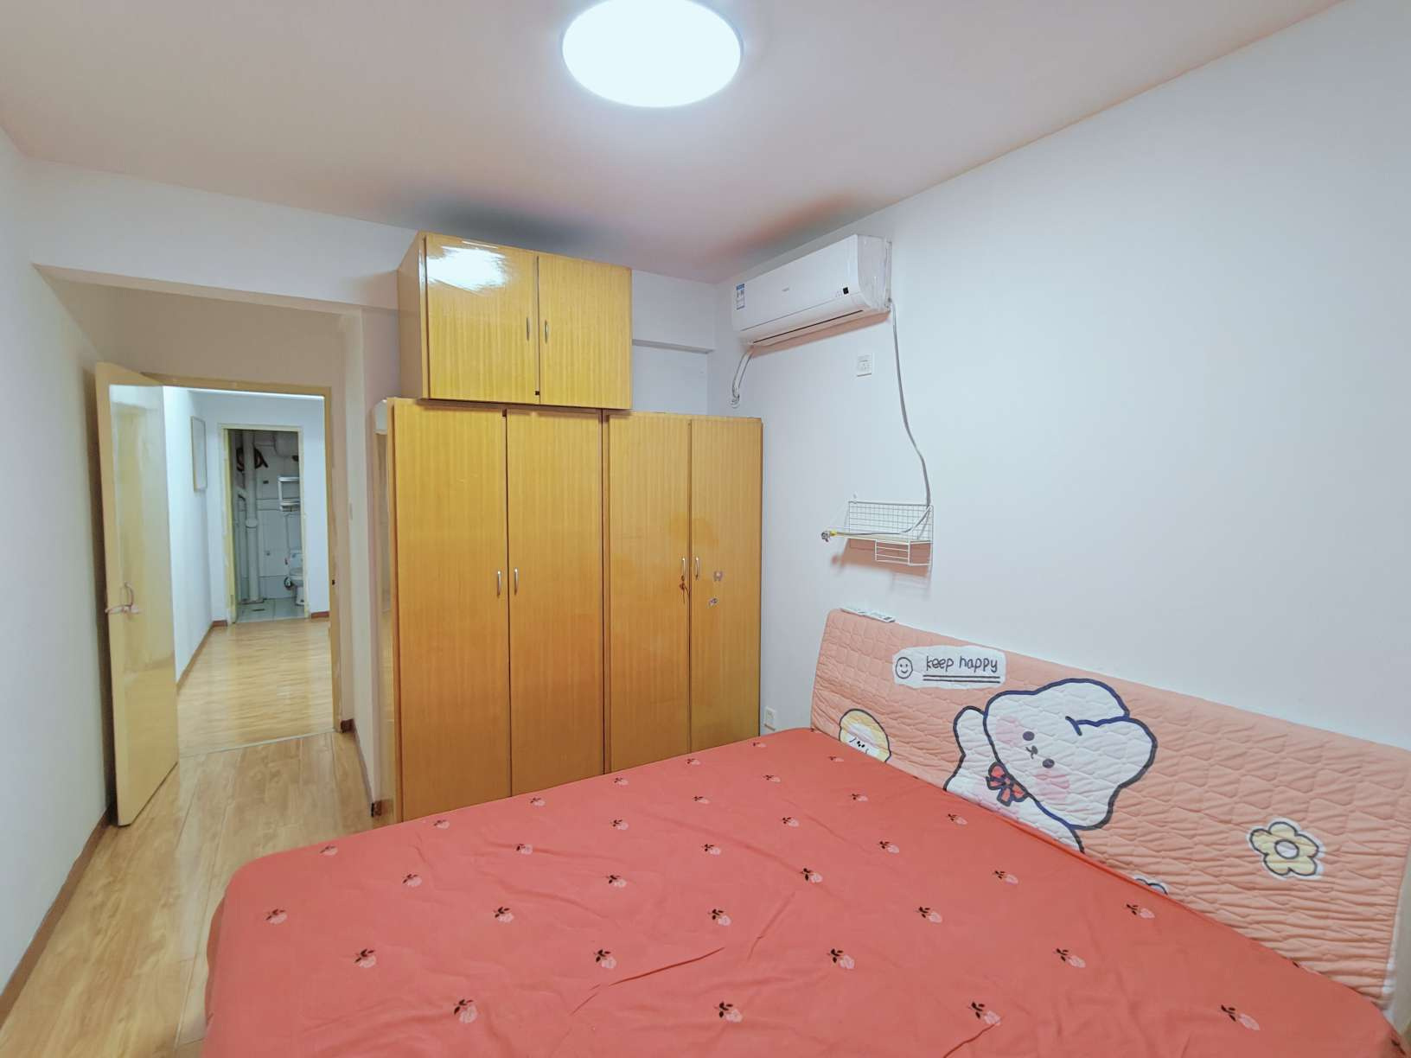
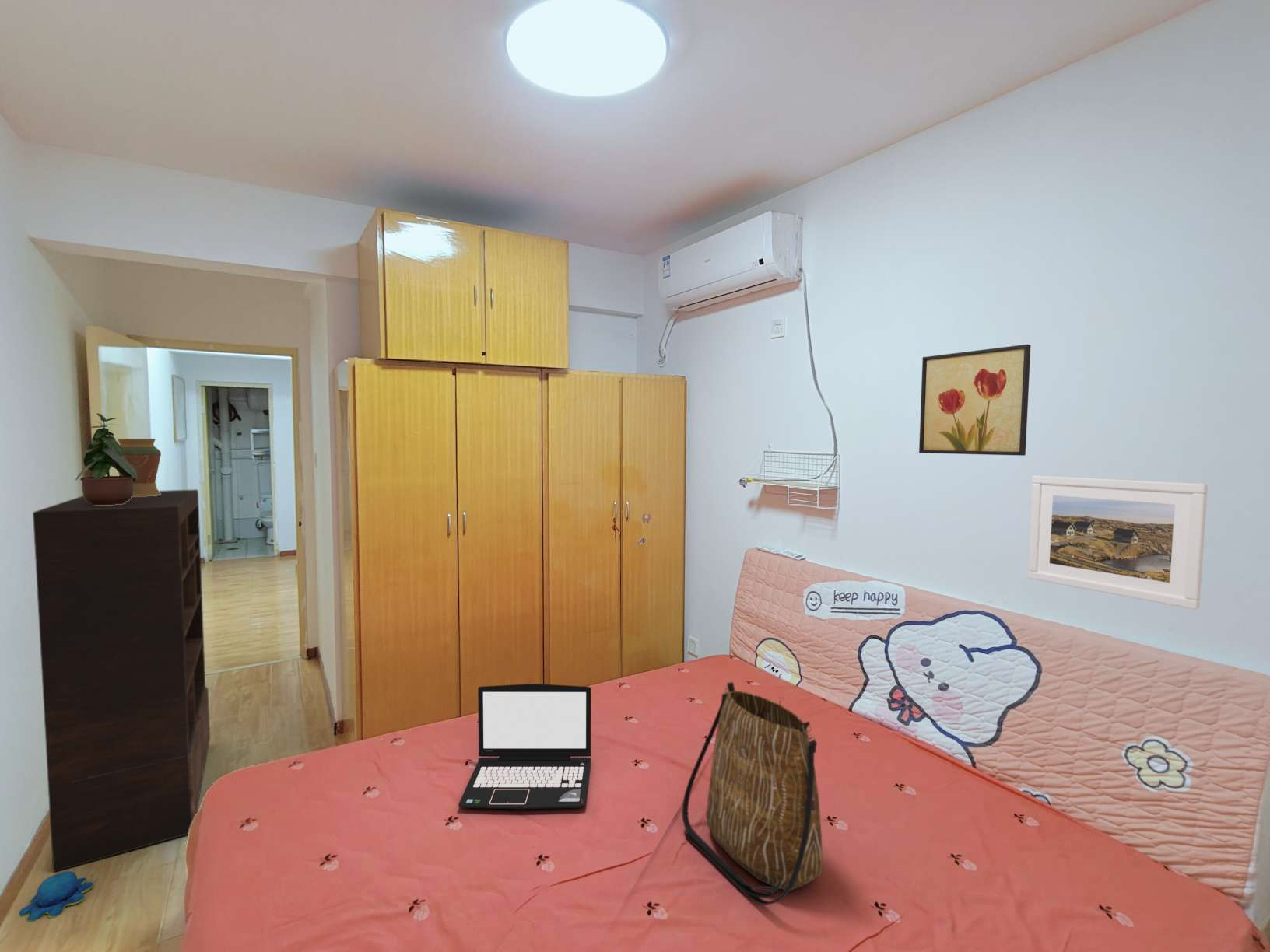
+ decorative vase [117,438,162,496]
+ wall art [918,344,1032,457]
+ tote bag [681,681,823,906]
+ potted plant [74,412,138,505]
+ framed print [1027,474,1209,610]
+ plush toy [18,870,94,922]
+ laptop [458,683,591,810]
+ bookshelf [32,488,211,873]
